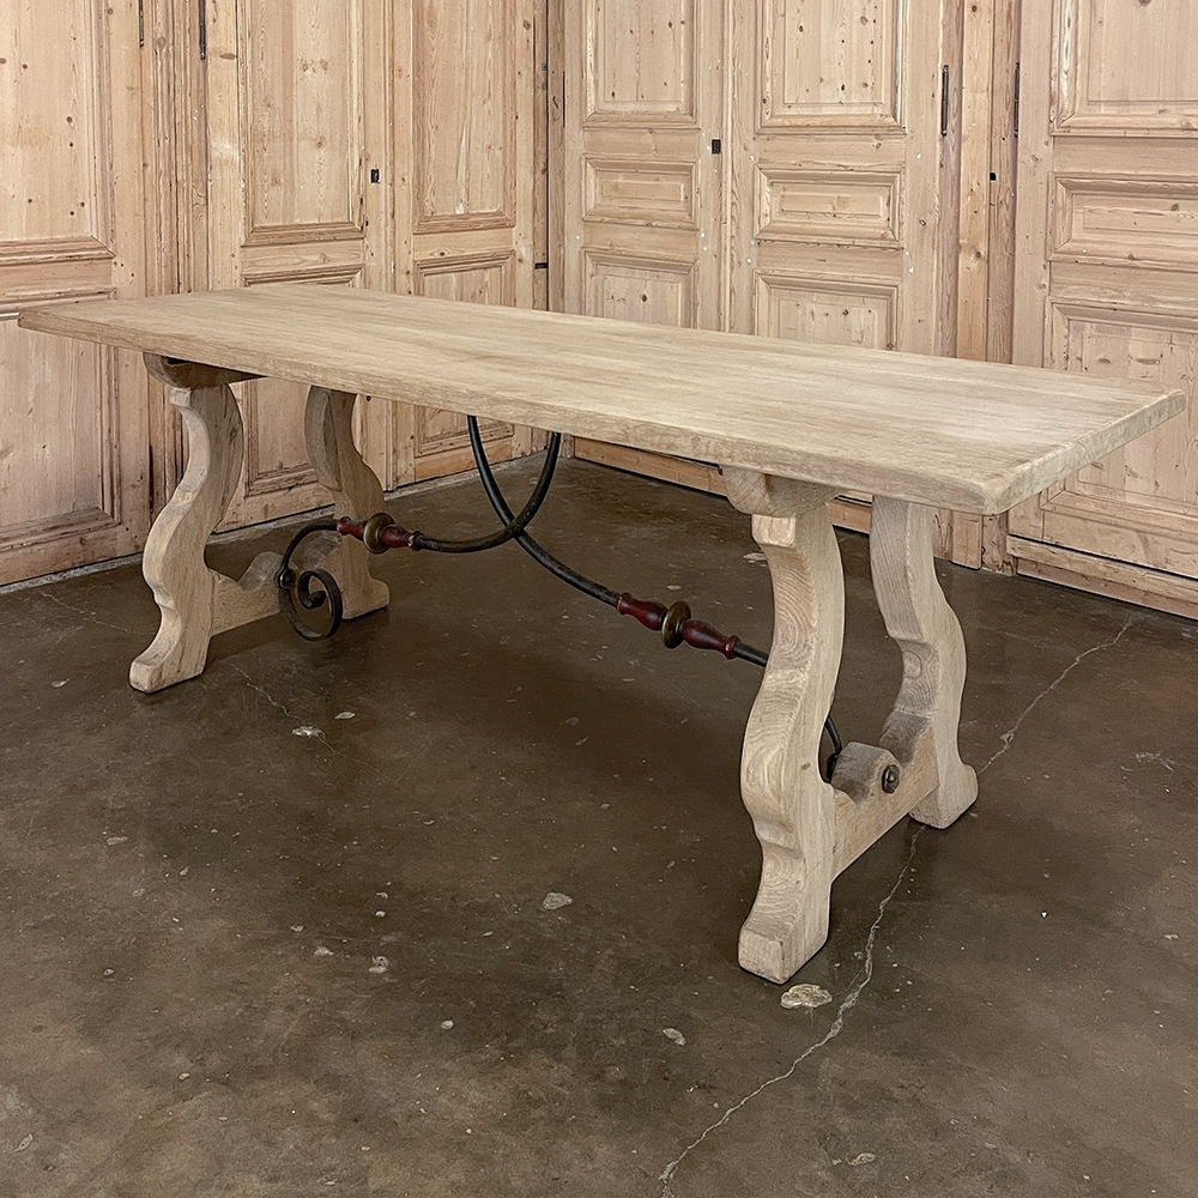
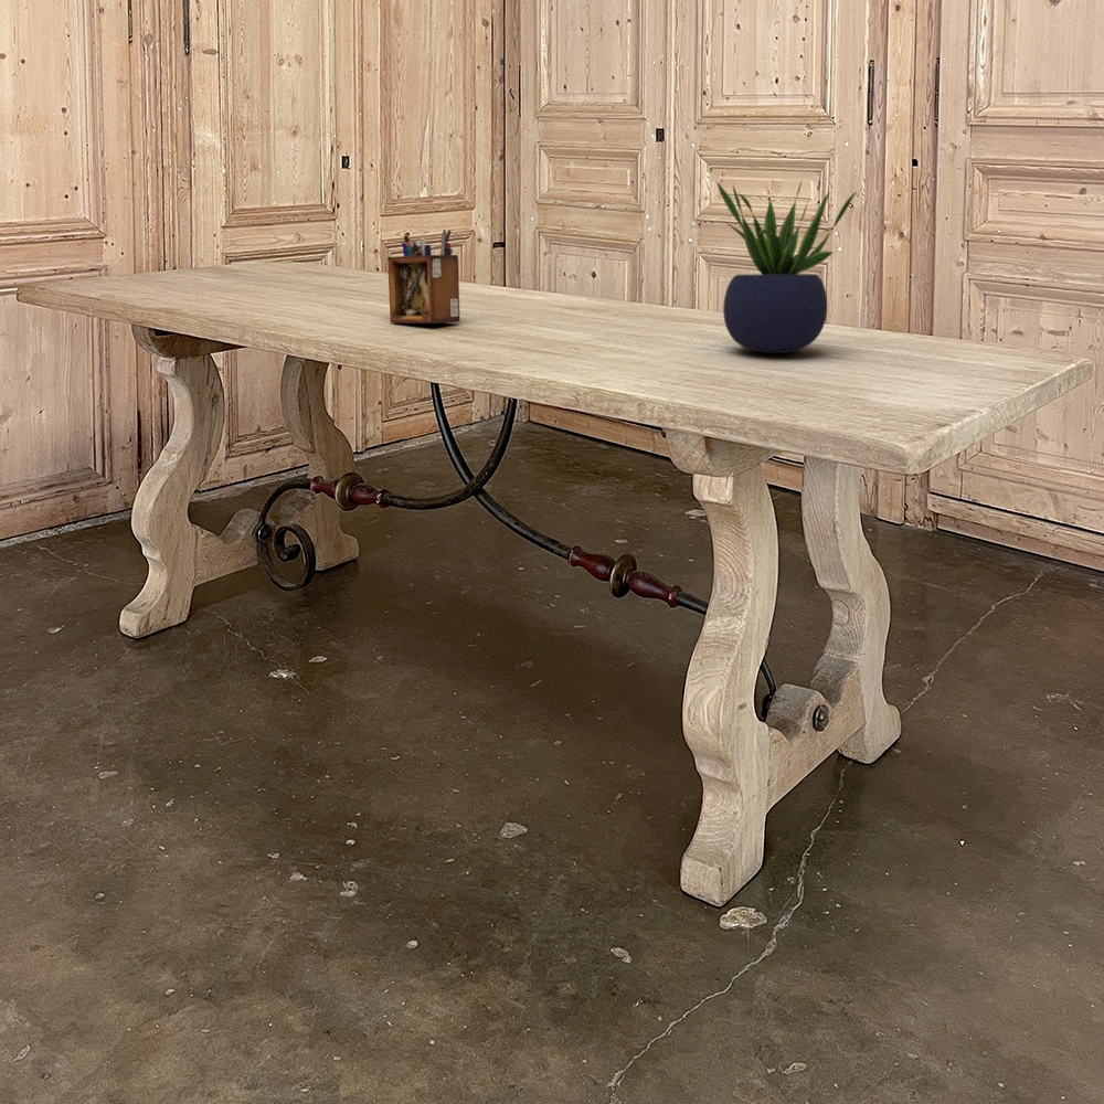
+ potted plant [715,180,858,354]
+ desk organizer [386,229,460,325]
